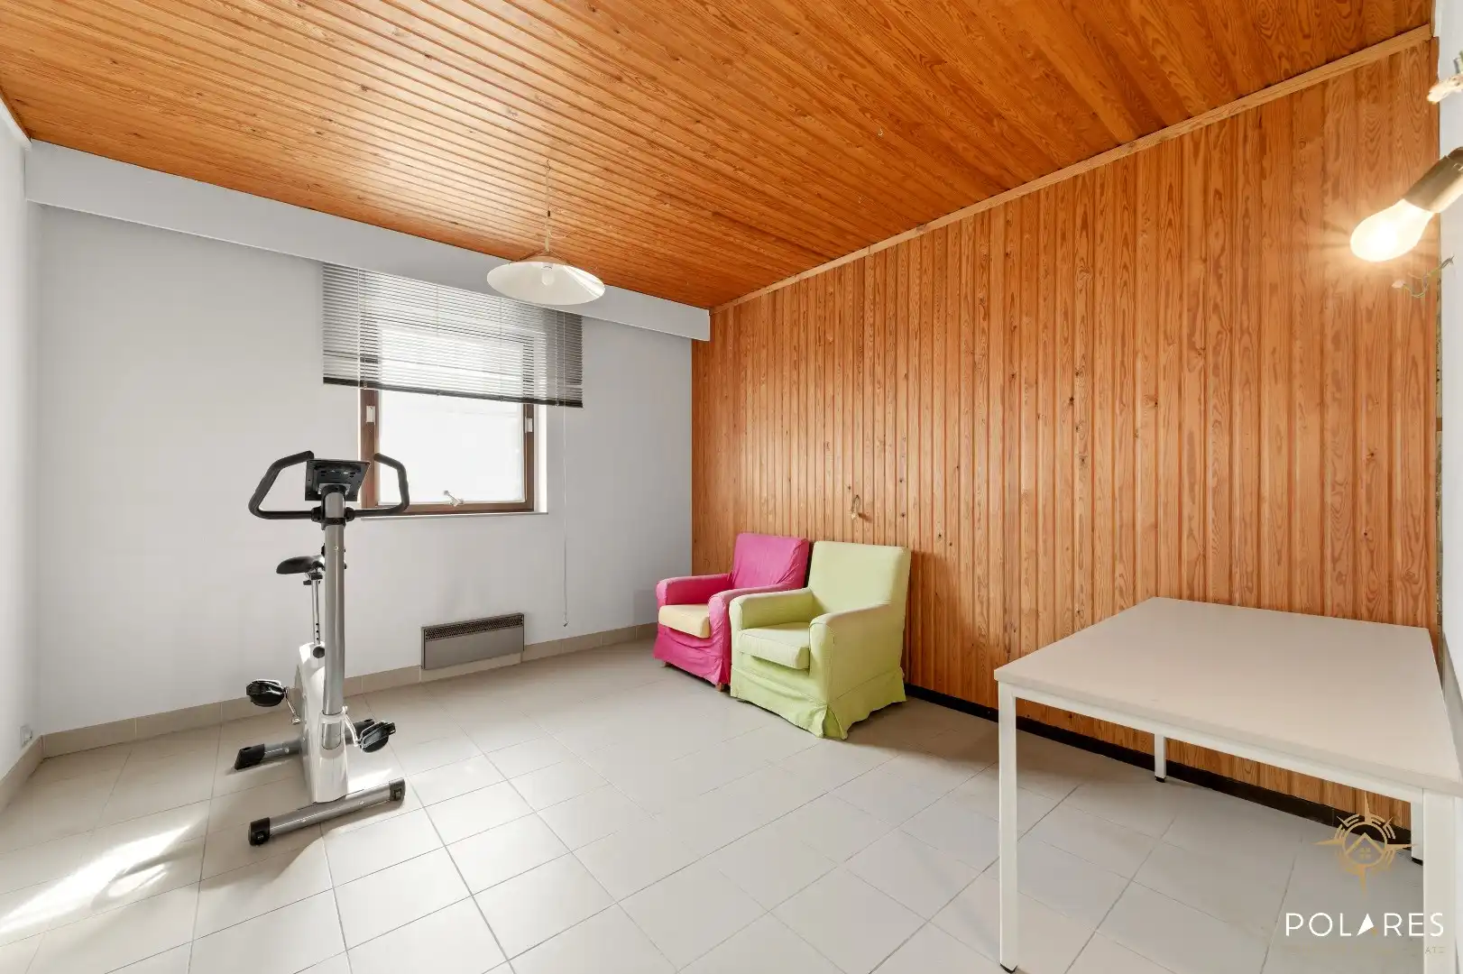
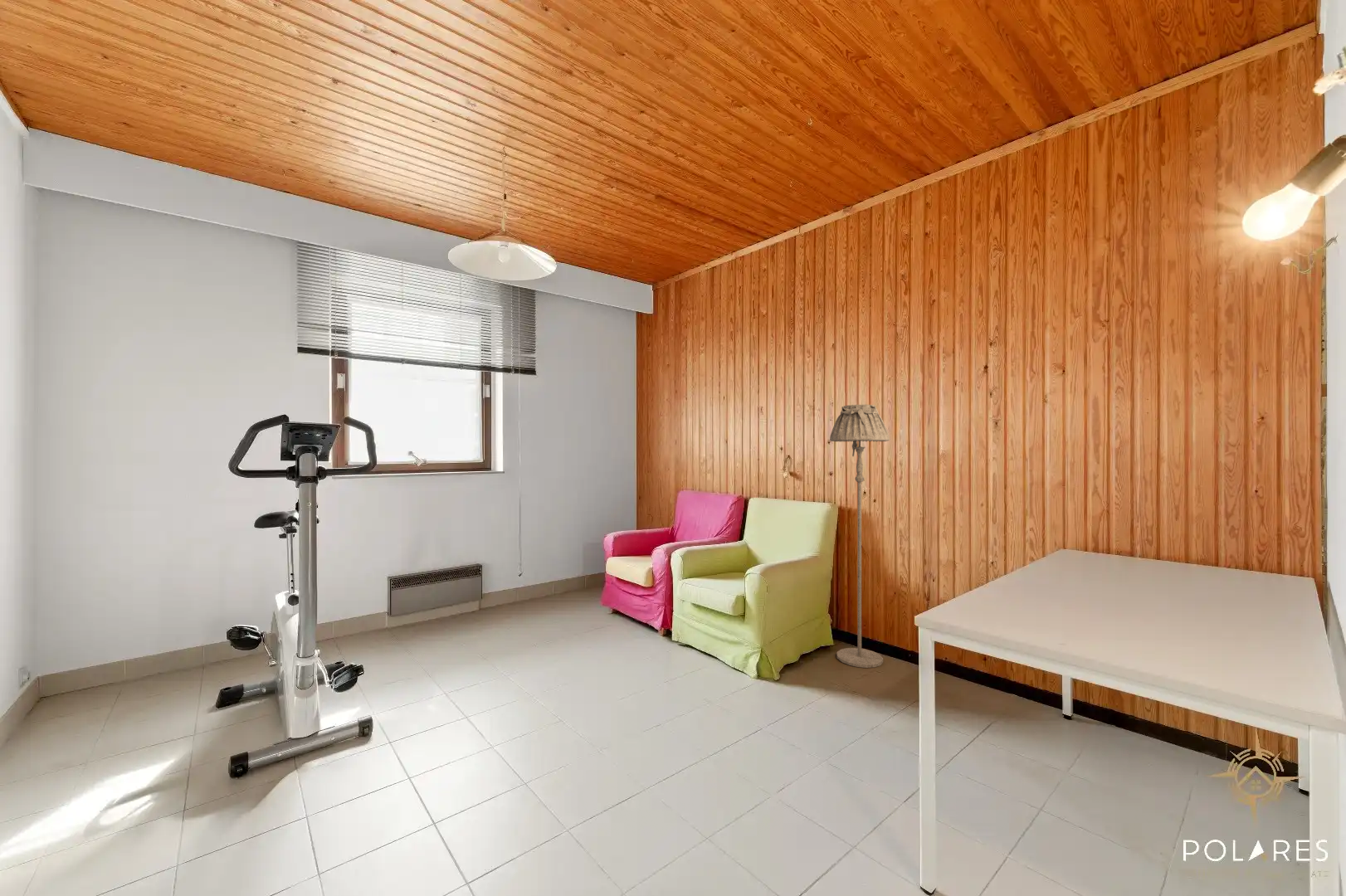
+ floor lamp [829,404,890,669]
